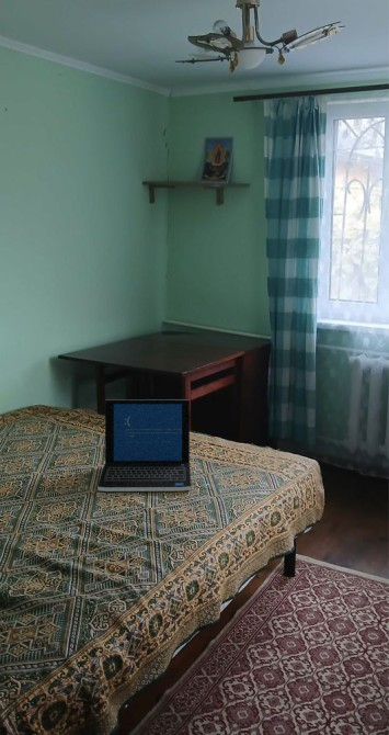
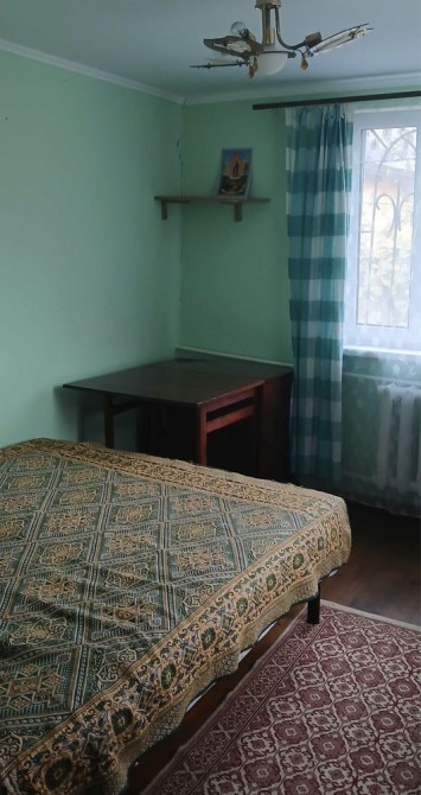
- laptop [96,398,192,493]
